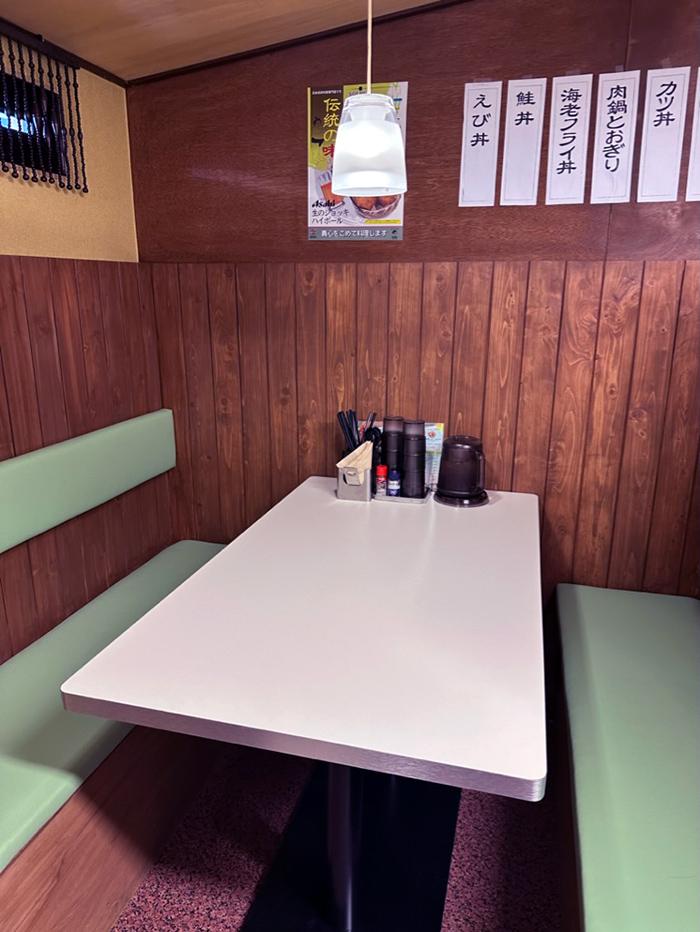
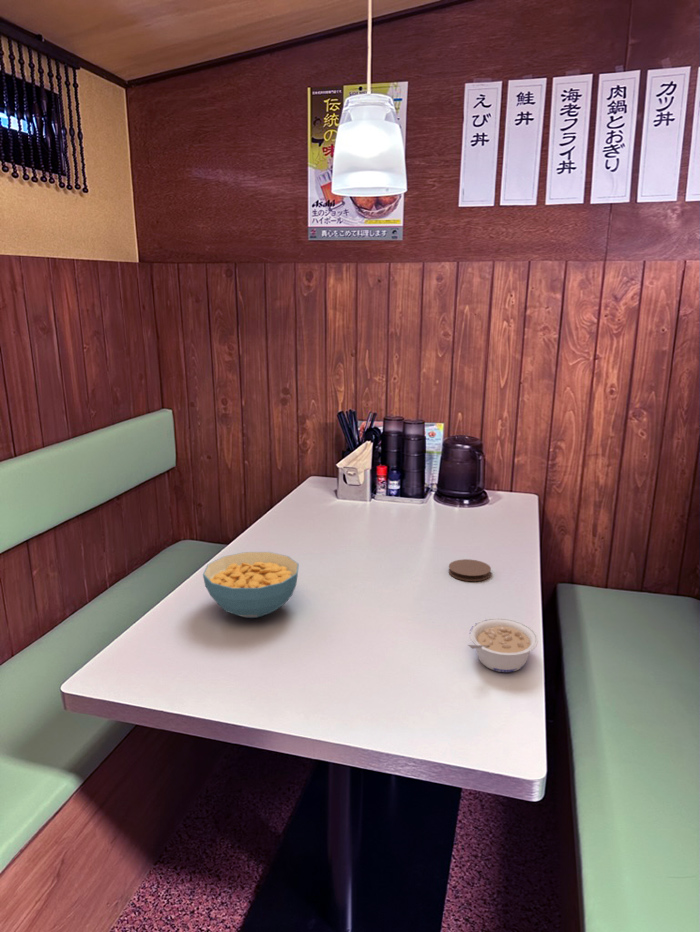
+ legume [467,617,539,673]
+ cereal bowl [202,551,300,619]
+ coaster [448,558,492,582]
